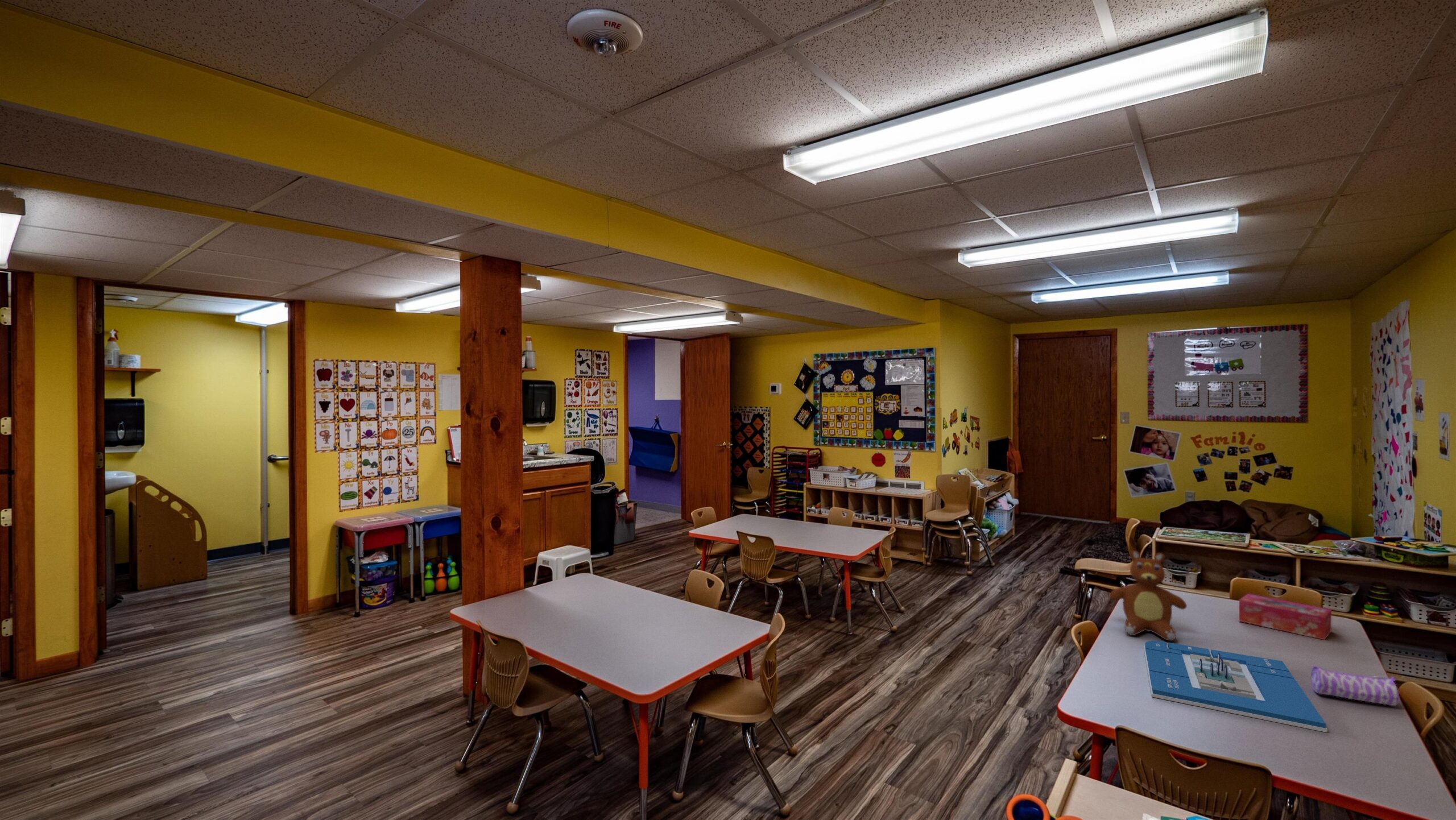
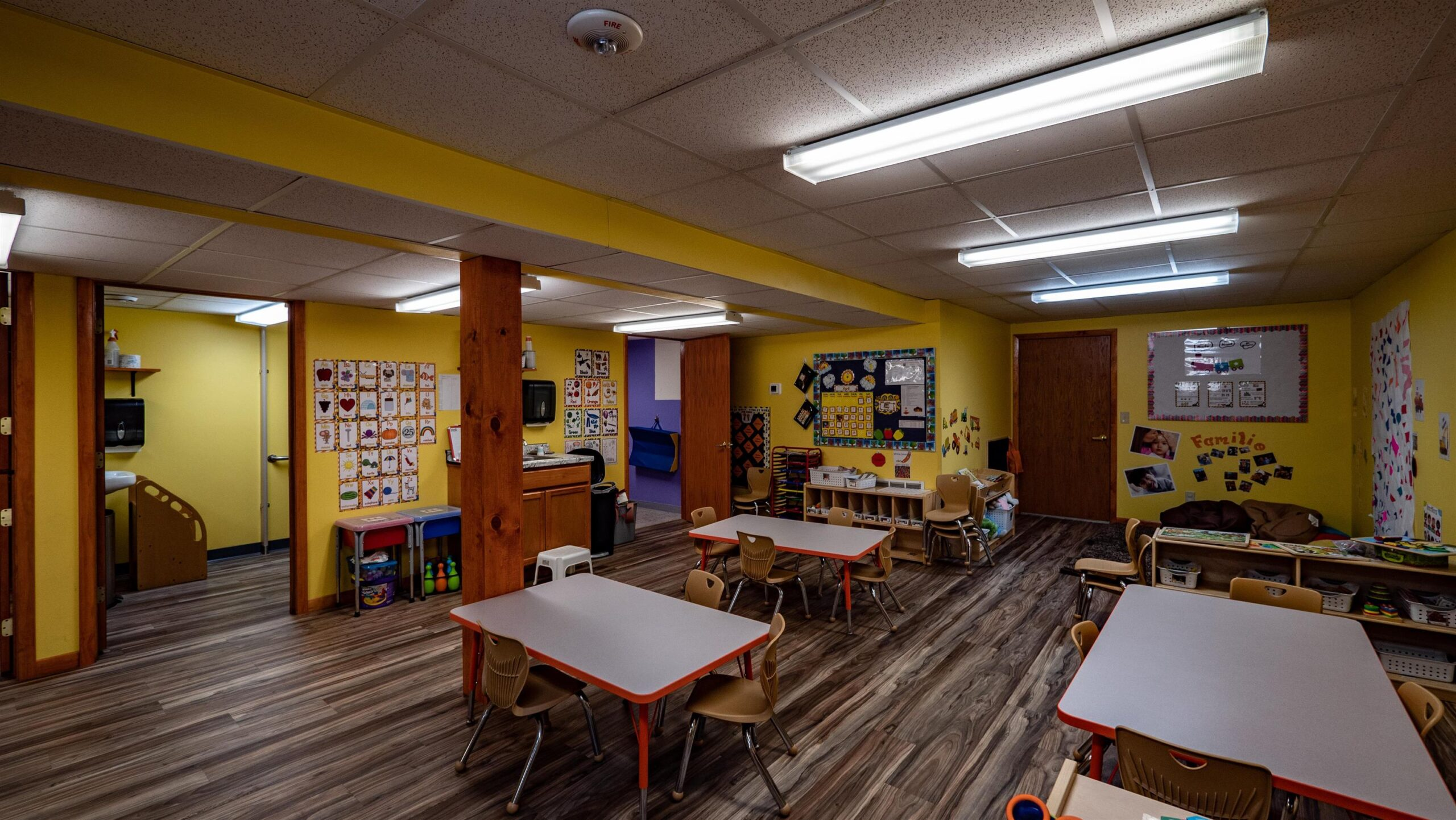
- tissue box [1238,593,1332,640]
- teddy bear [1108,549,1188,641]
- architectural model [1144,640,1328,733]
- pencil case [1309,664,1400,706]
